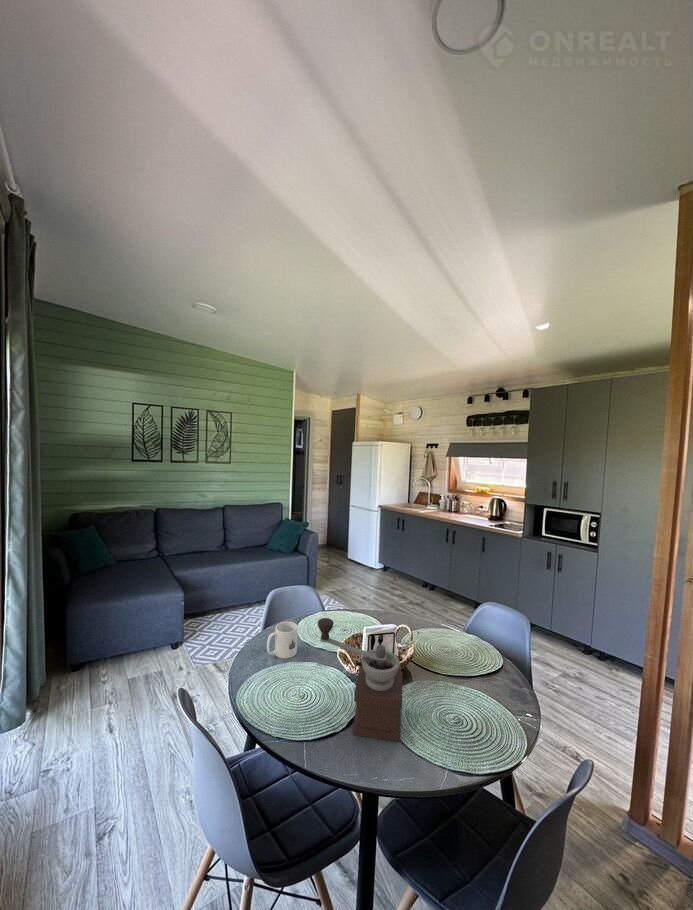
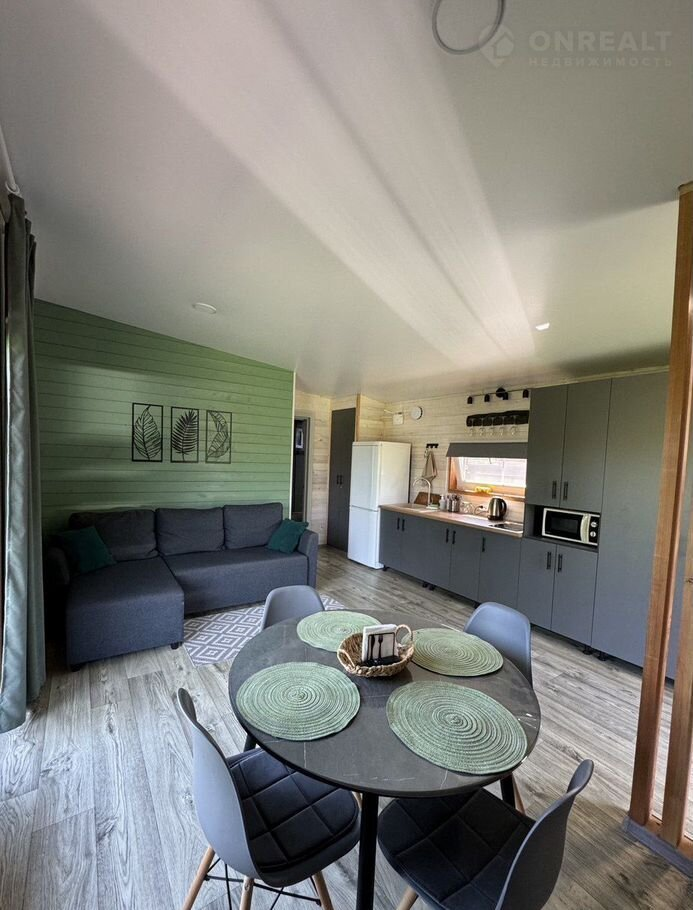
- coffee grinder [317,617,403,743]
- mug [266,621,299,659]
